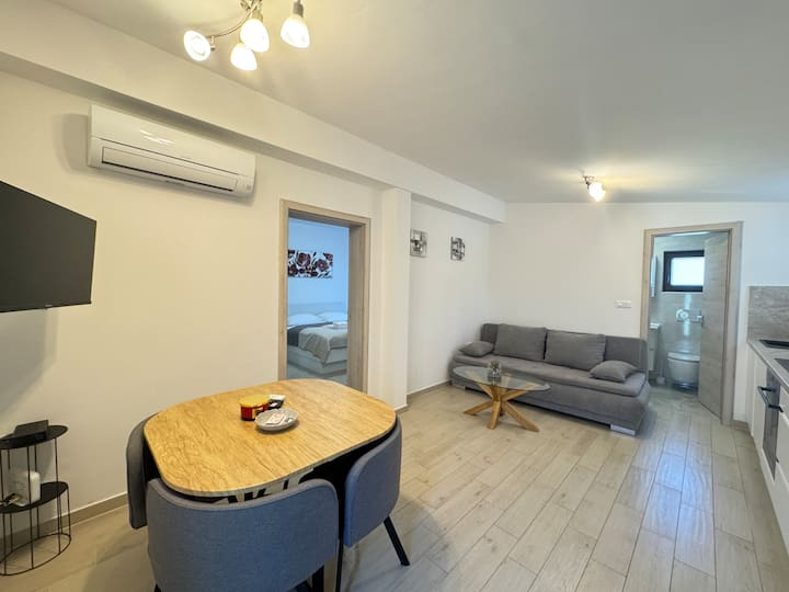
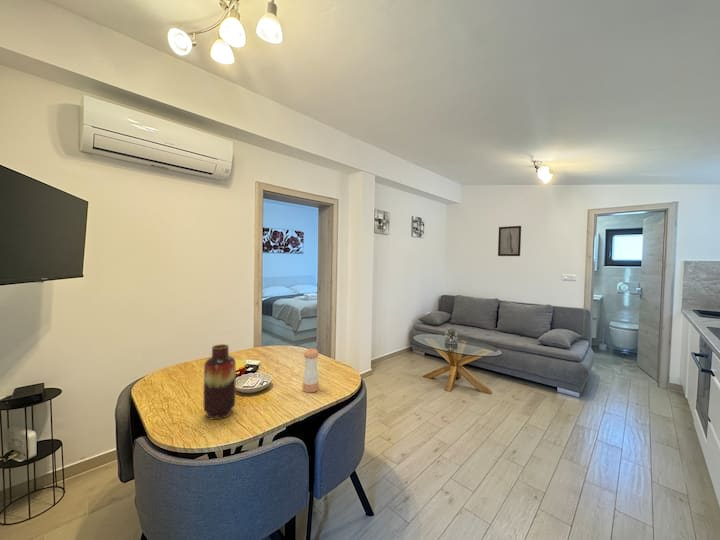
+ pepper shaker [302,347,320,393]
+ vase [203,343,237,421]
+ wall art [497,225,522,257]
